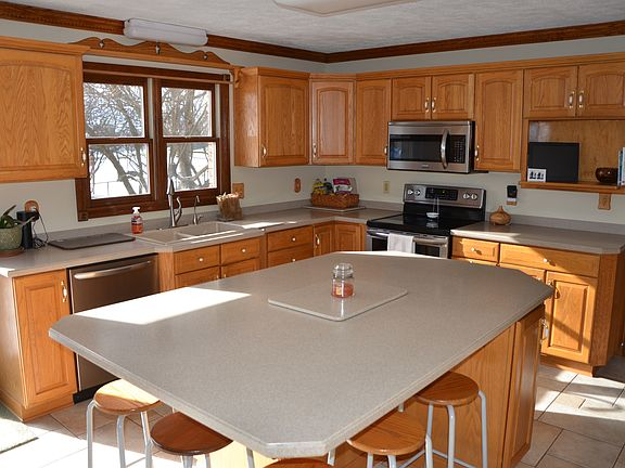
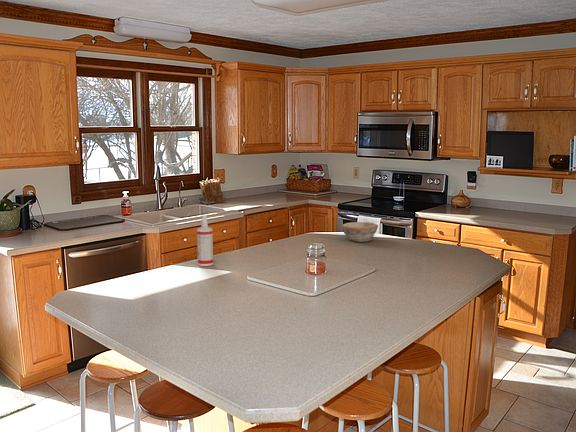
+ bowl [341,221,379,243]
+ spray bottle [196,215,214,267]
